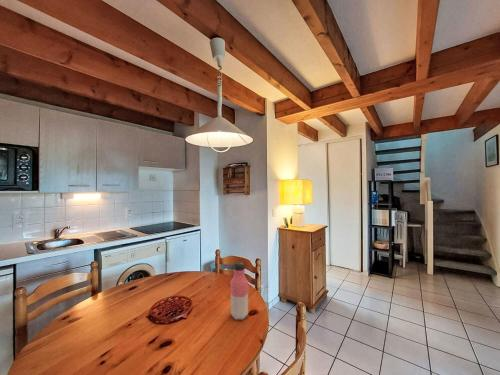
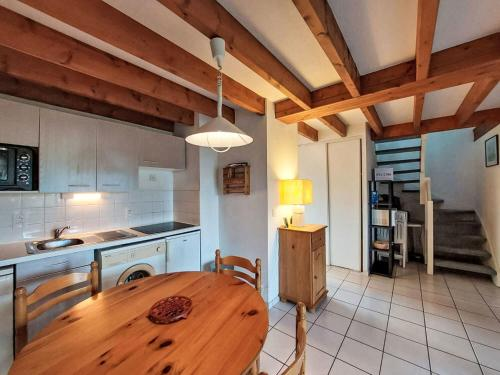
- water bottle [229,261,250,321]
